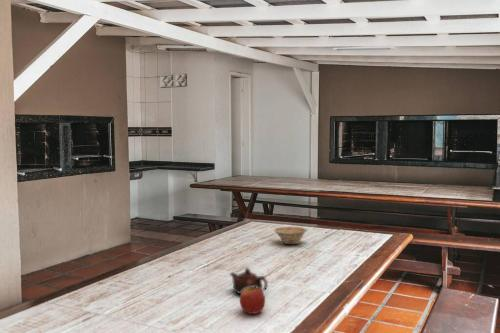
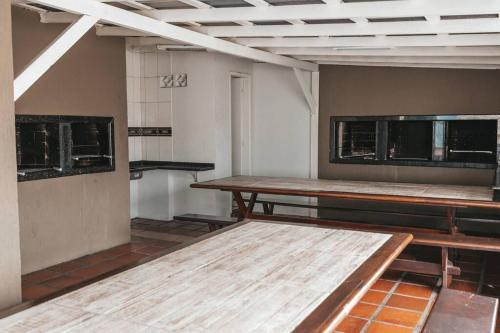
- teapot [229,267,269,295]
- apple [239,286,266,315]
- dish [273,225,309,245]
